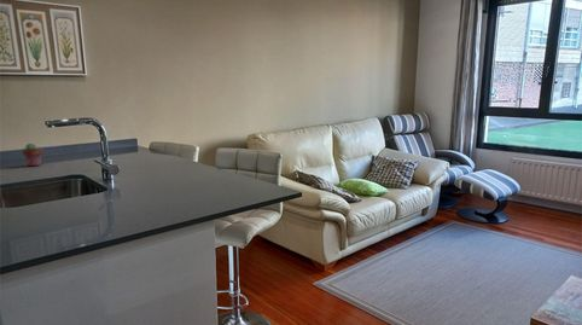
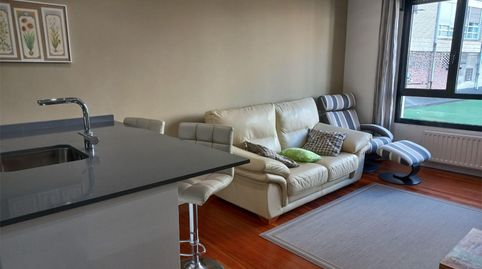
- potted succulent [21,143,43,167]
